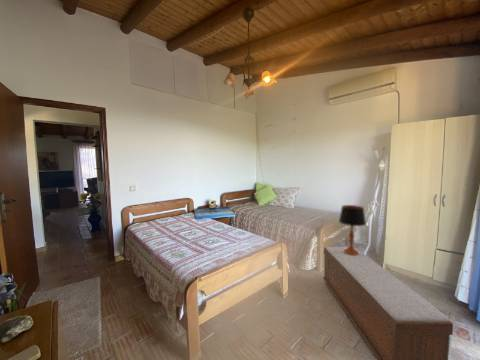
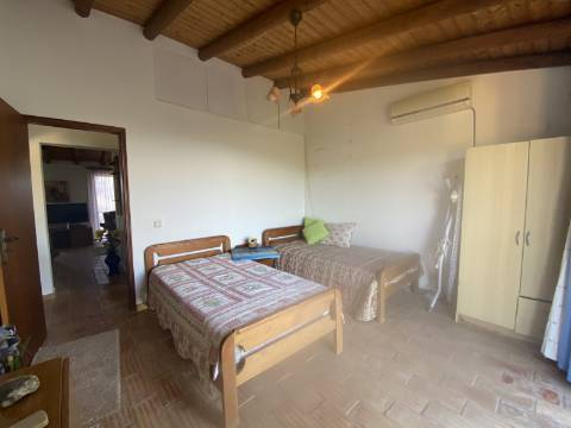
- bench [322,246,454,360]
- table lamp [338,204,367,256]
